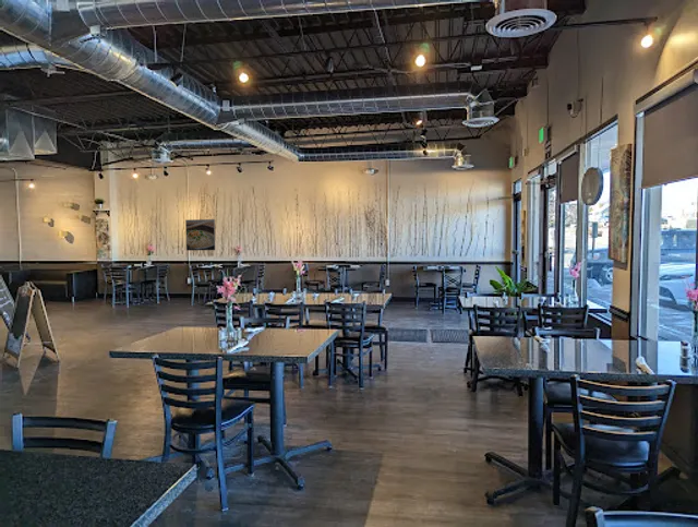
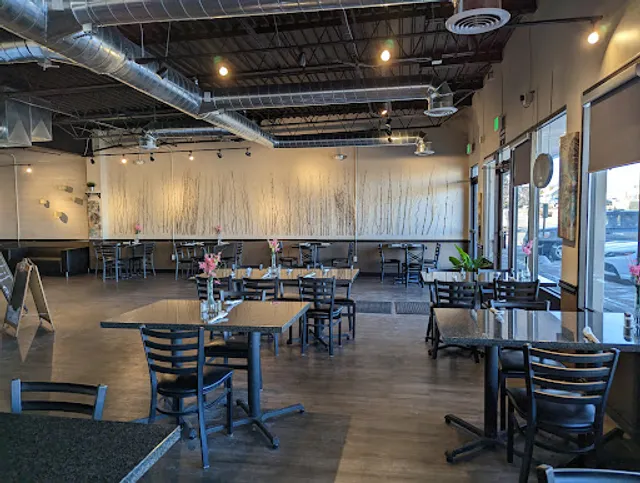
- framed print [184,218,216,252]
